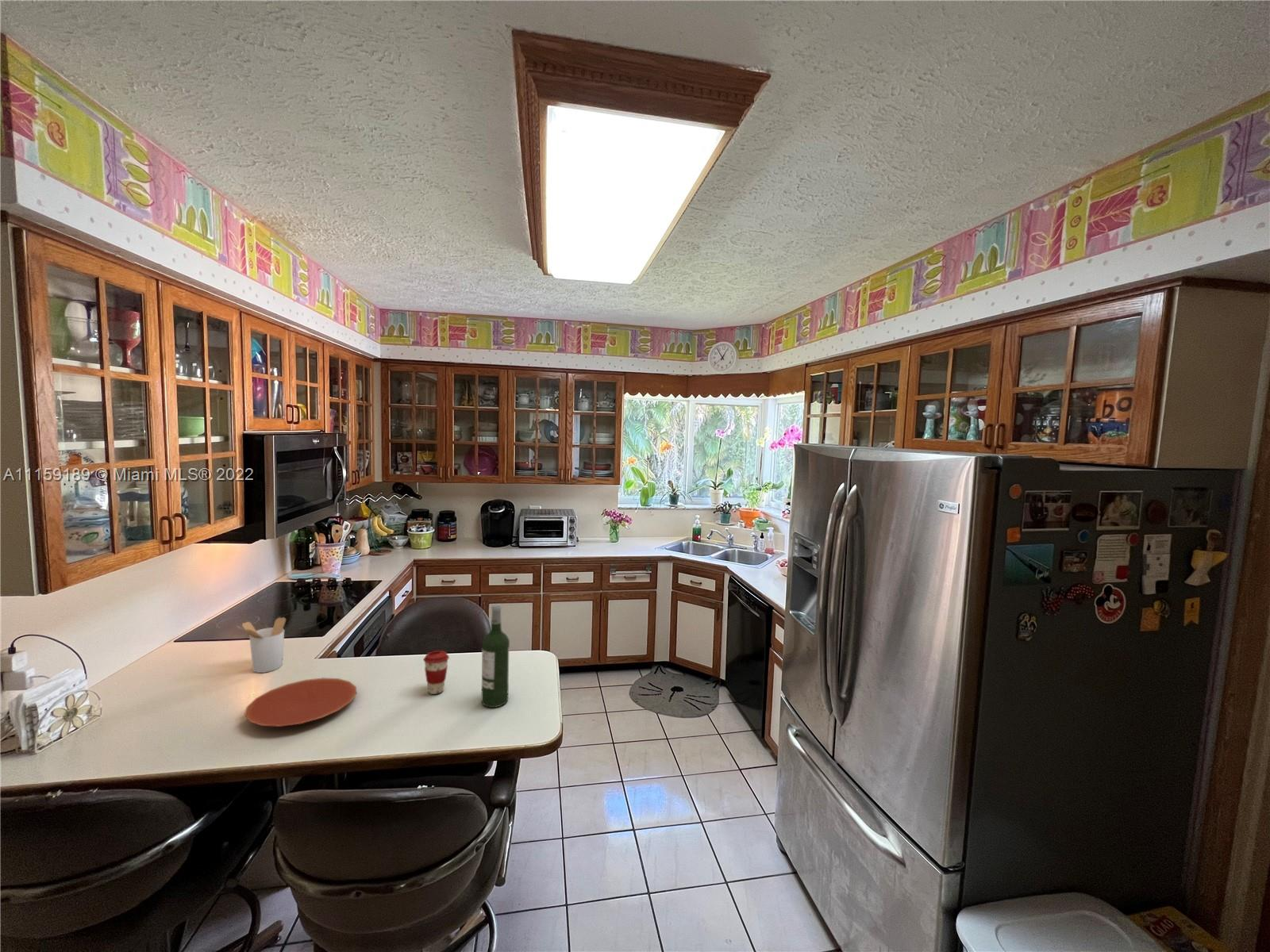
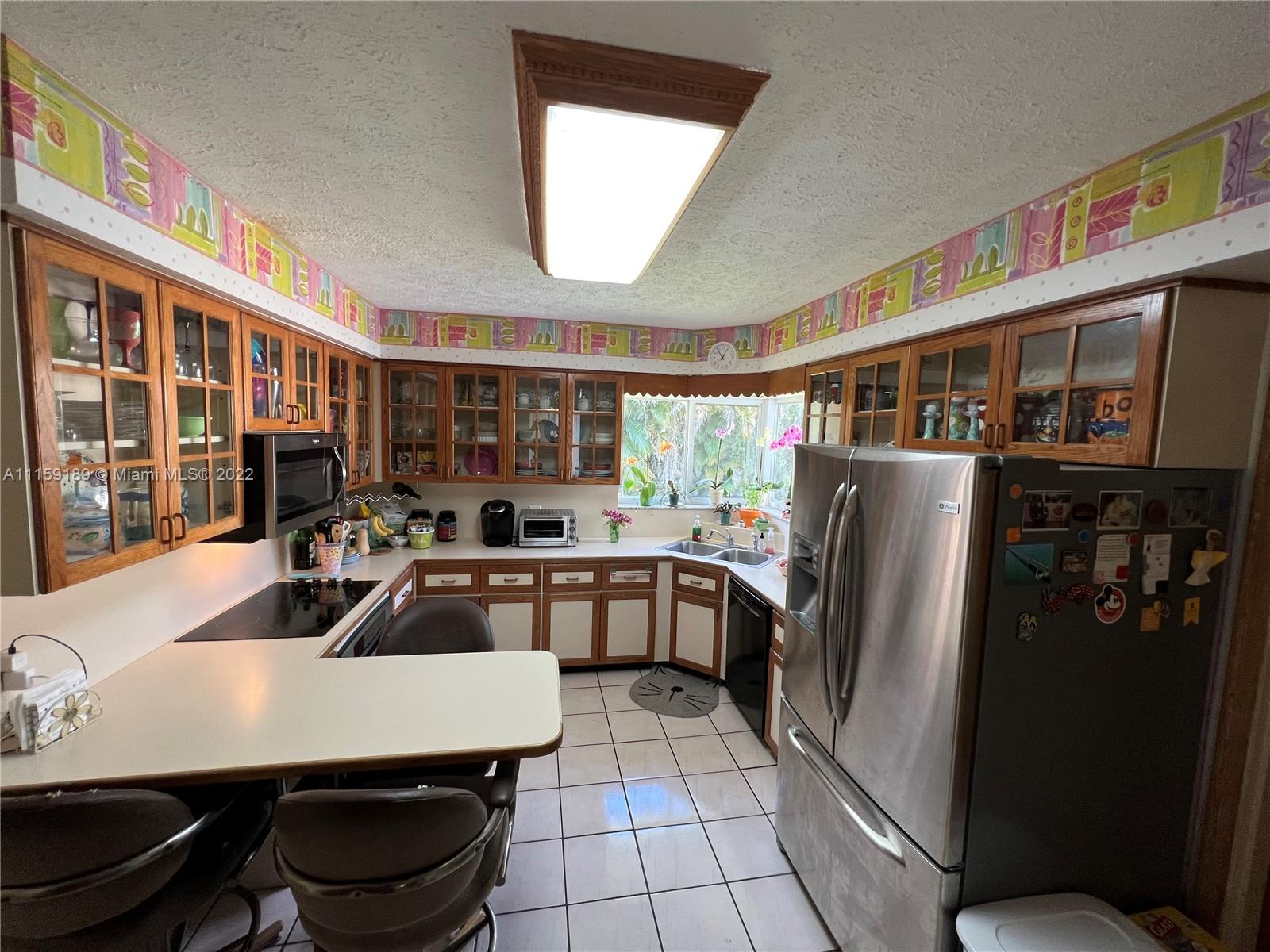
- wine bottle [481,603,510,708]
- coffee cup [423,650,450,695]
- plate [244,678,357,727]
- utensil holder [236,616,287,674]
